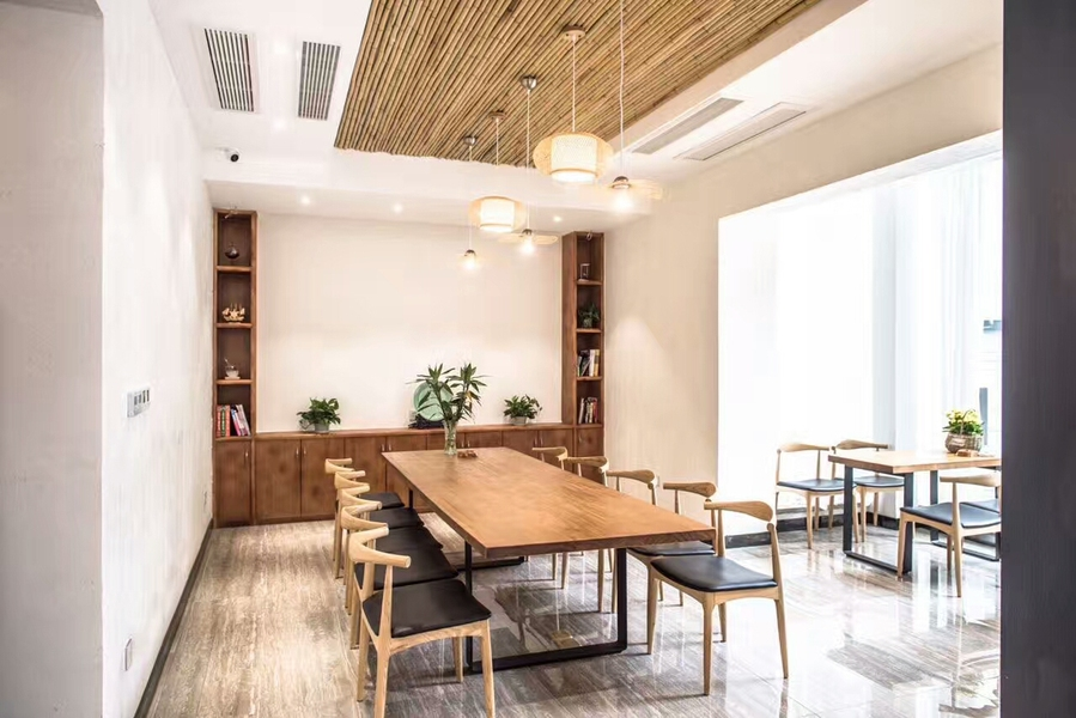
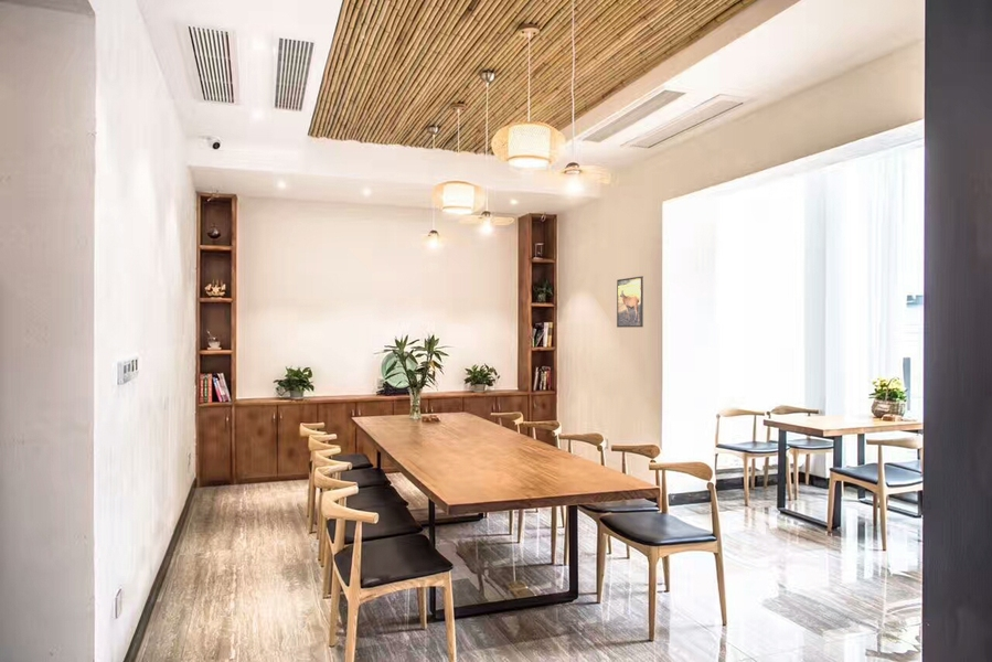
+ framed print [616,275,644,329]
